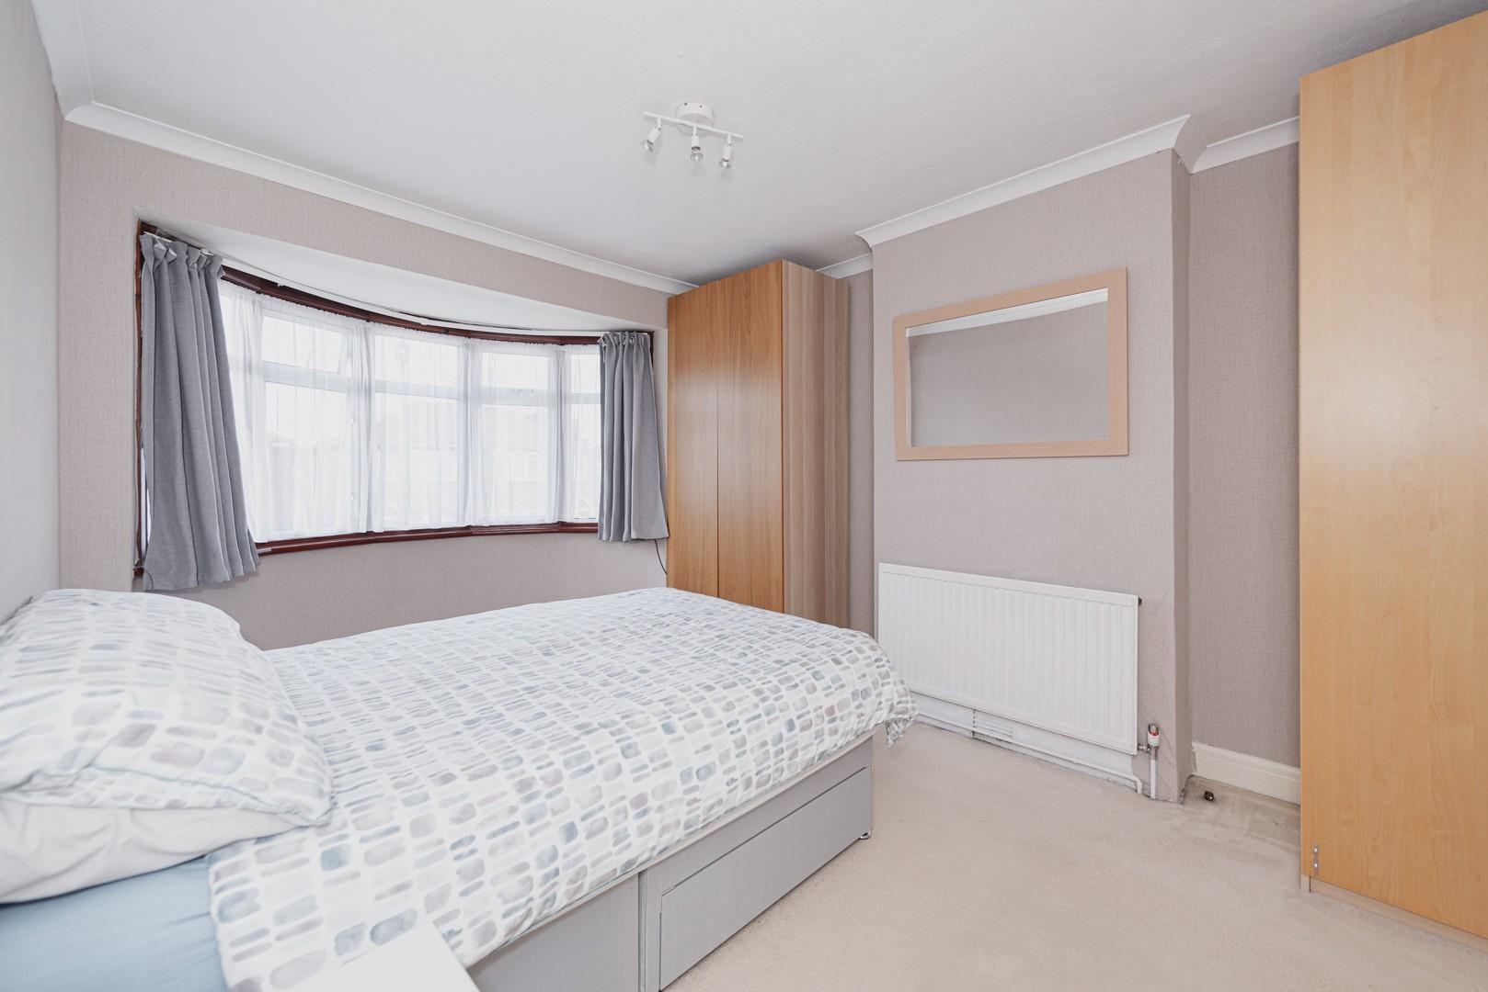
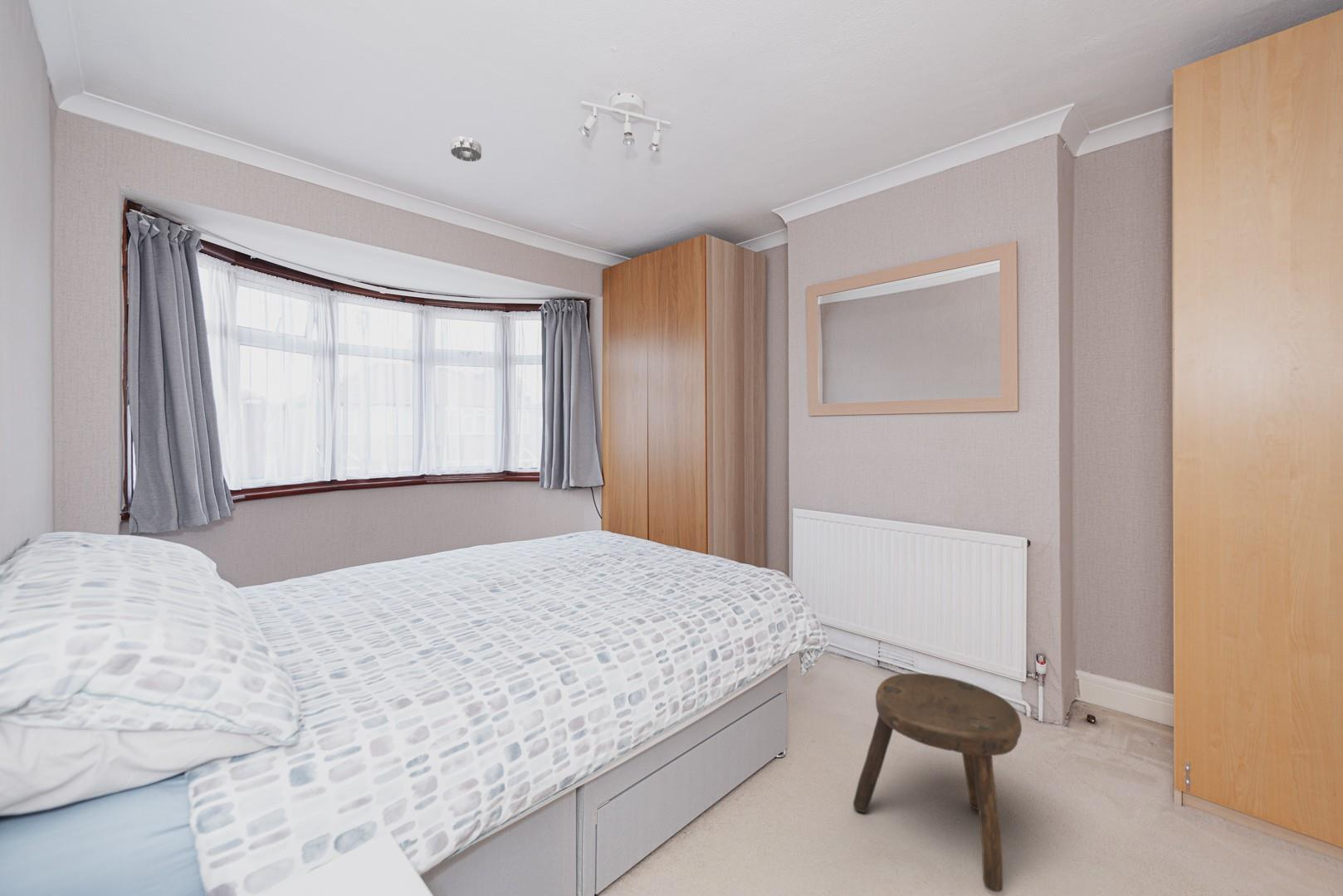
+ smoke detector [450,135,482,163]
+ stool [852,673,1023,893]
